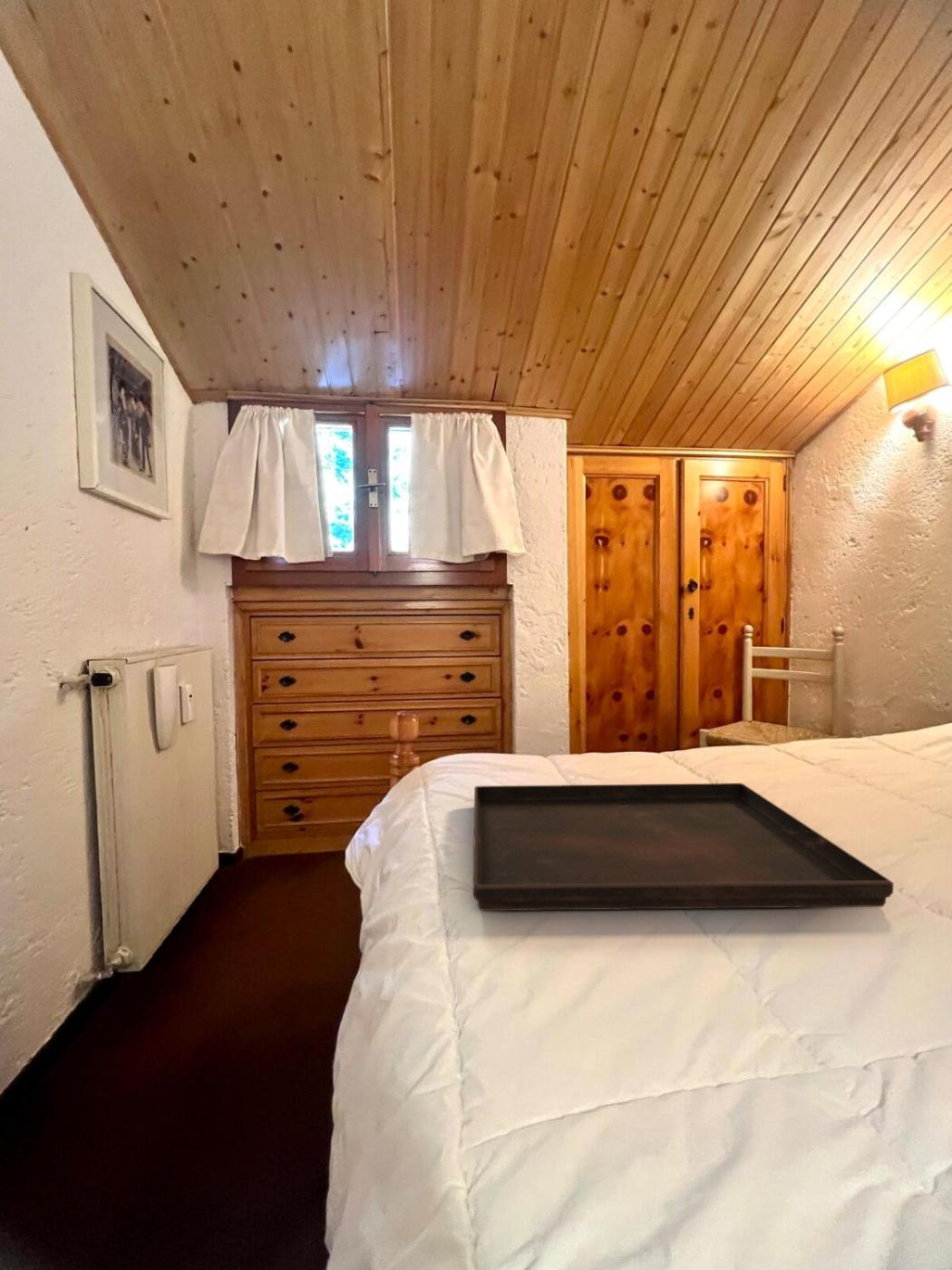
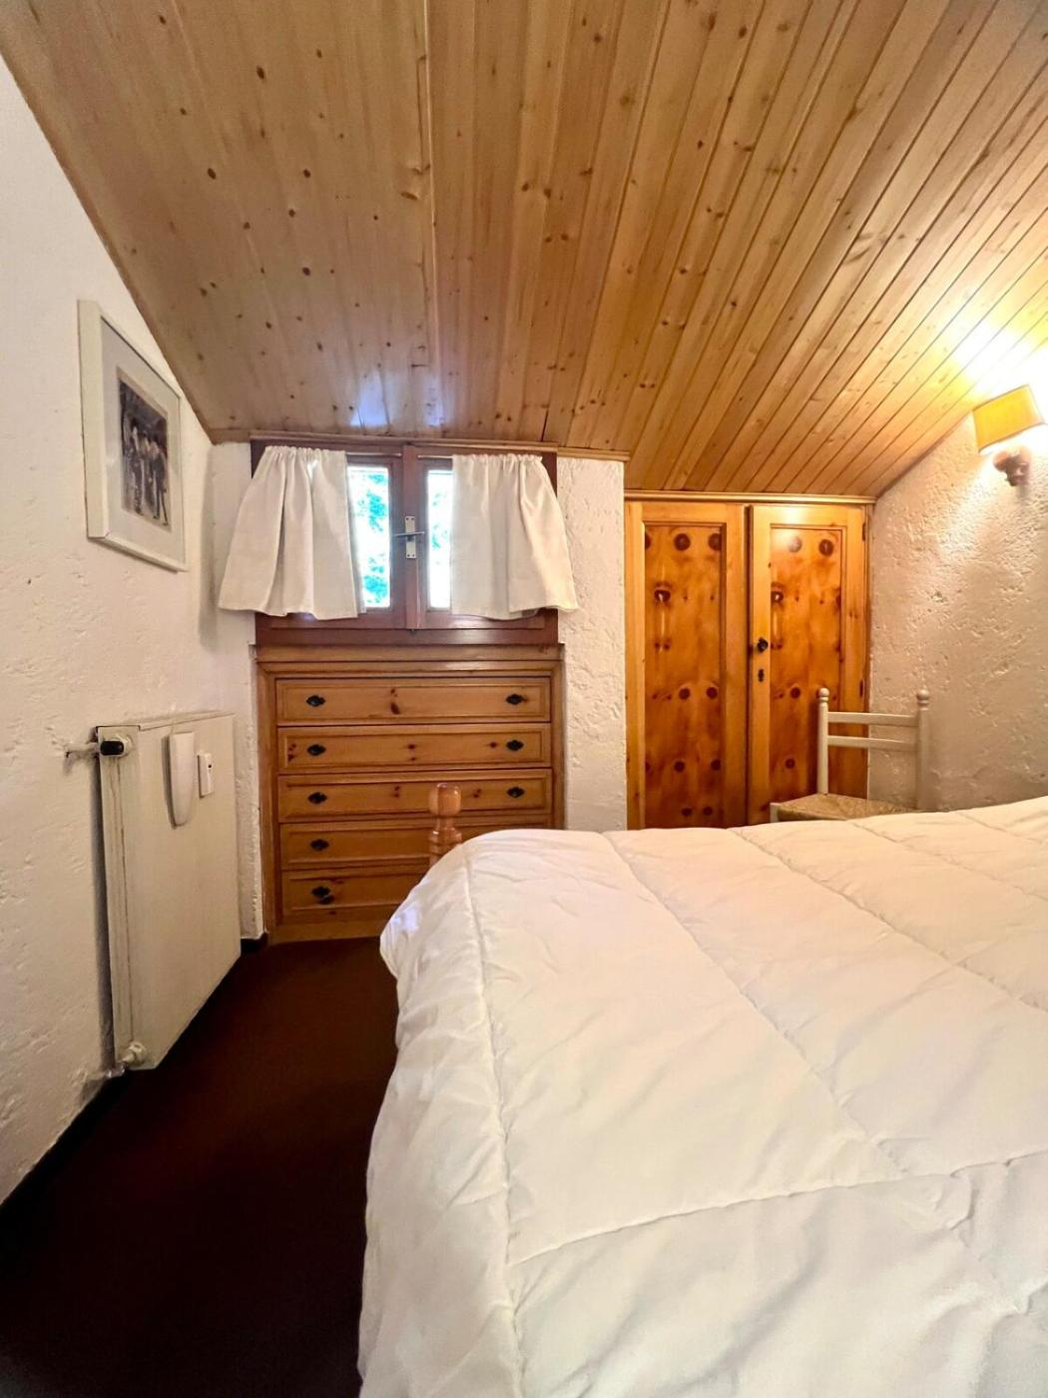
- serving tray [472,782,894,912]
